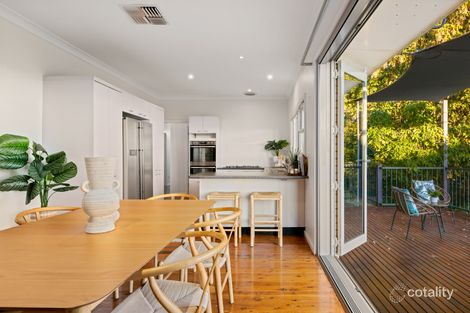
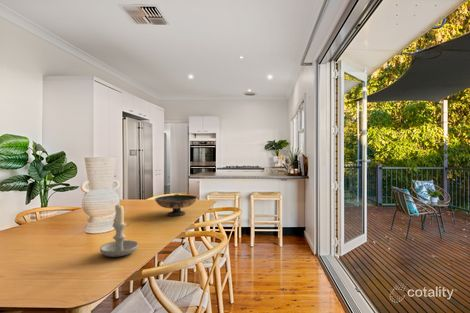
+ candle [99,202,139,258]
+ decorative bowl [154,193,198,217]
